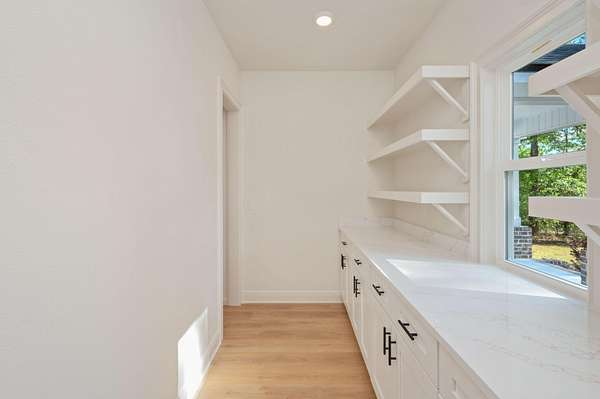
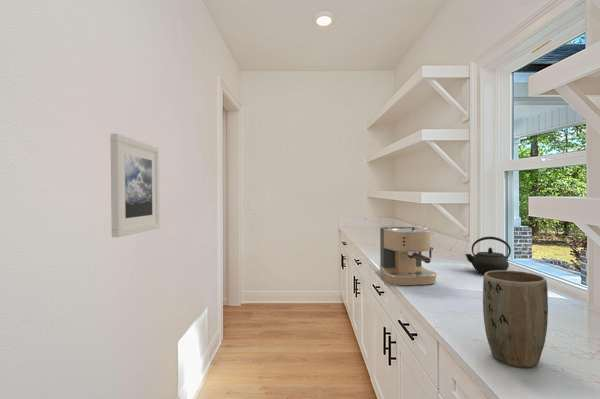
+ plant pot [482,269,549,368]
+ coffee maker [379,225,438,286]
+ kettle [464,236,512,275]
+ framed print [109,133,161,238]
